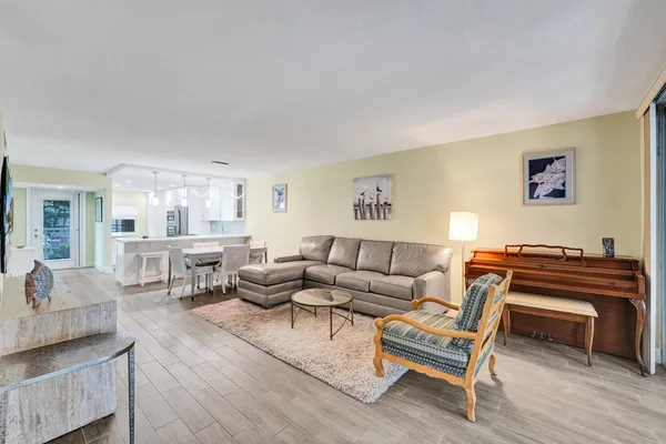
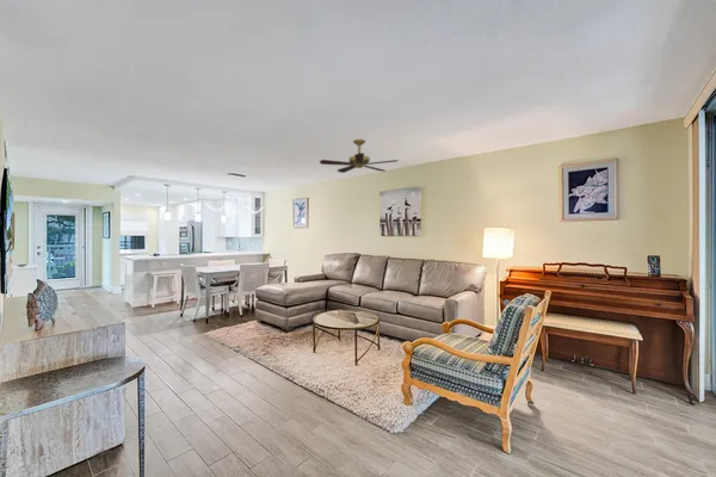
+ ceiling fan [319,138,400,174]
